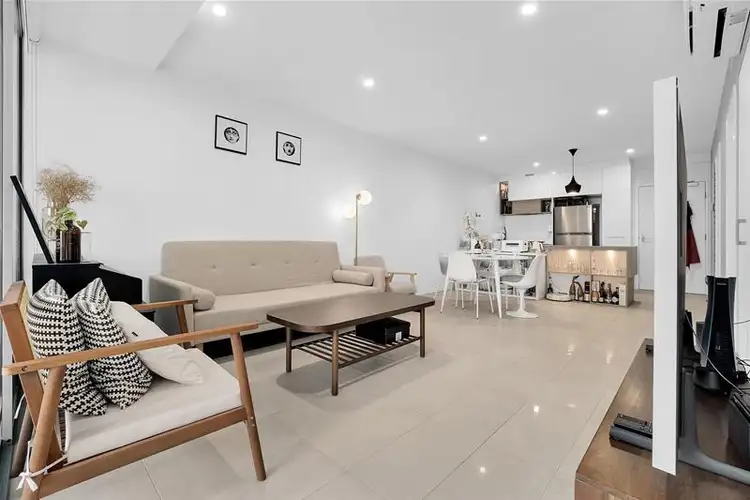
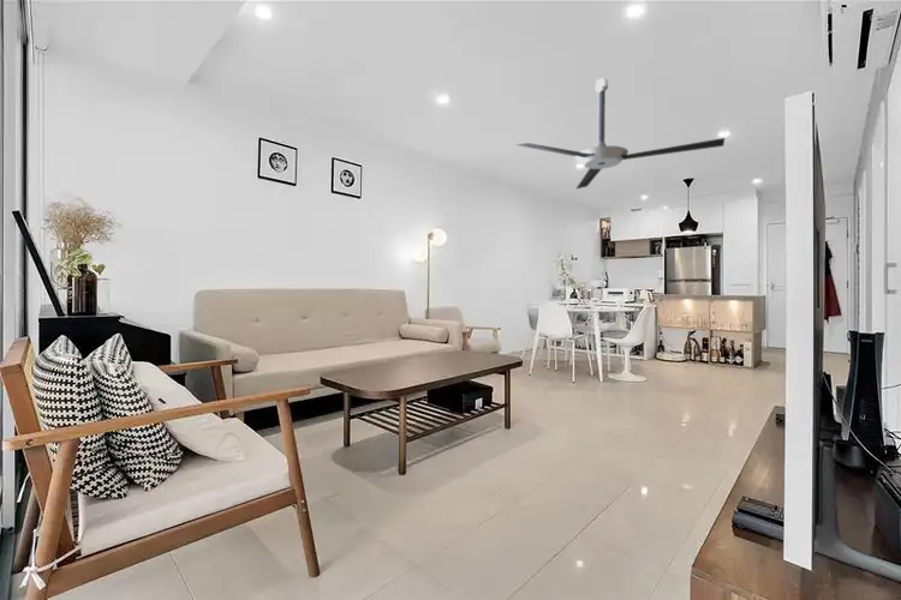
+ ceiling fan [515,77,726,191]
